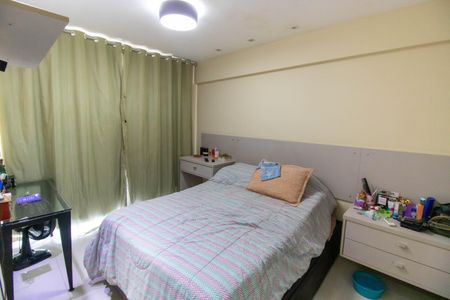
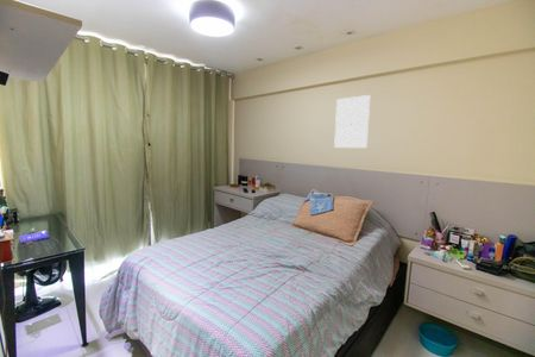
+ wall art [333,94,371,149]
